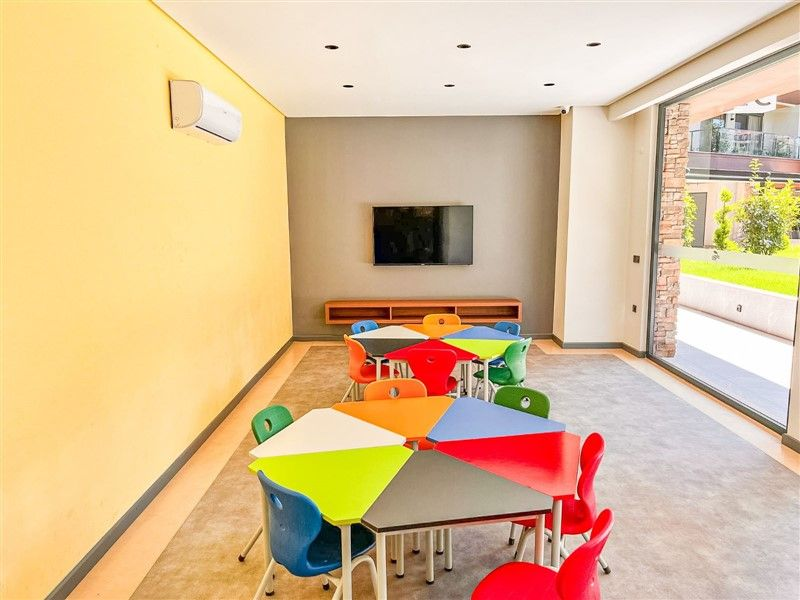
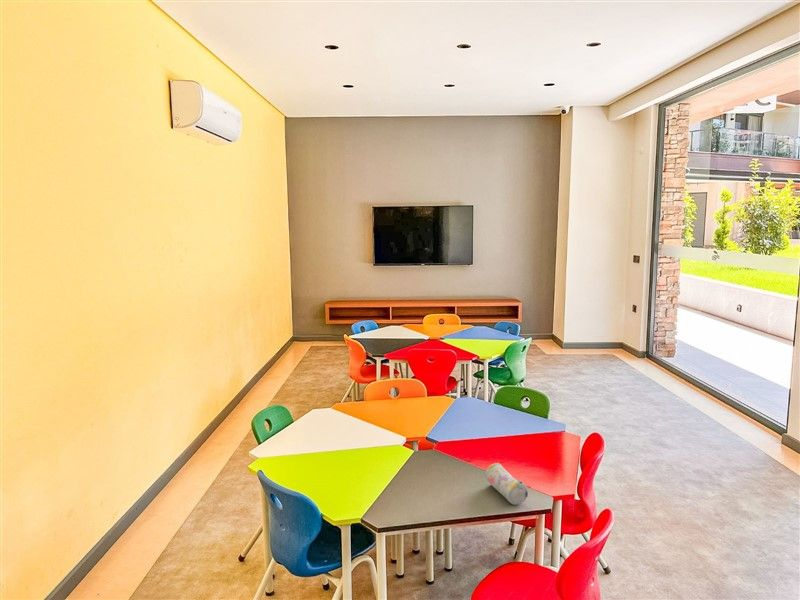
+ pencil case [485,462,529,506]
